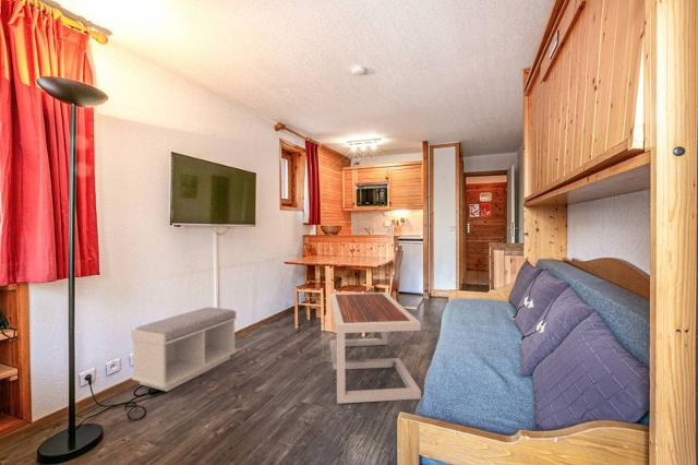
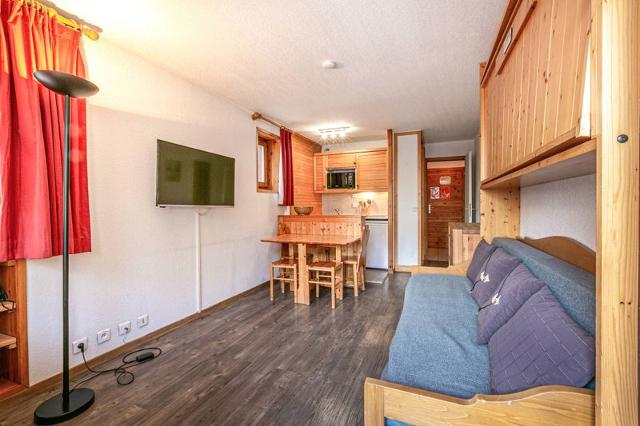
- coffee table [329,291,422,405]
- bench [130,306,238,392]
